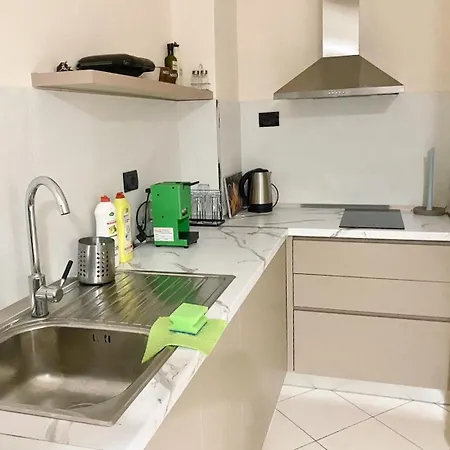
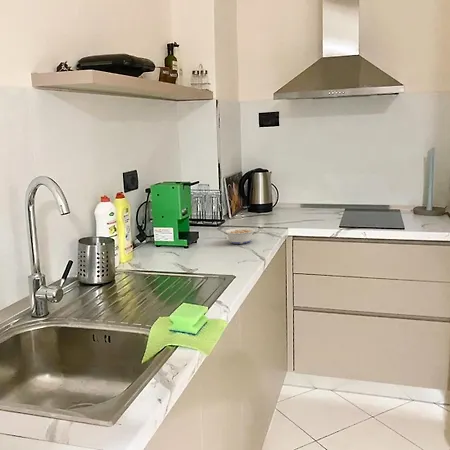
+ legume [218,227,256,245]
